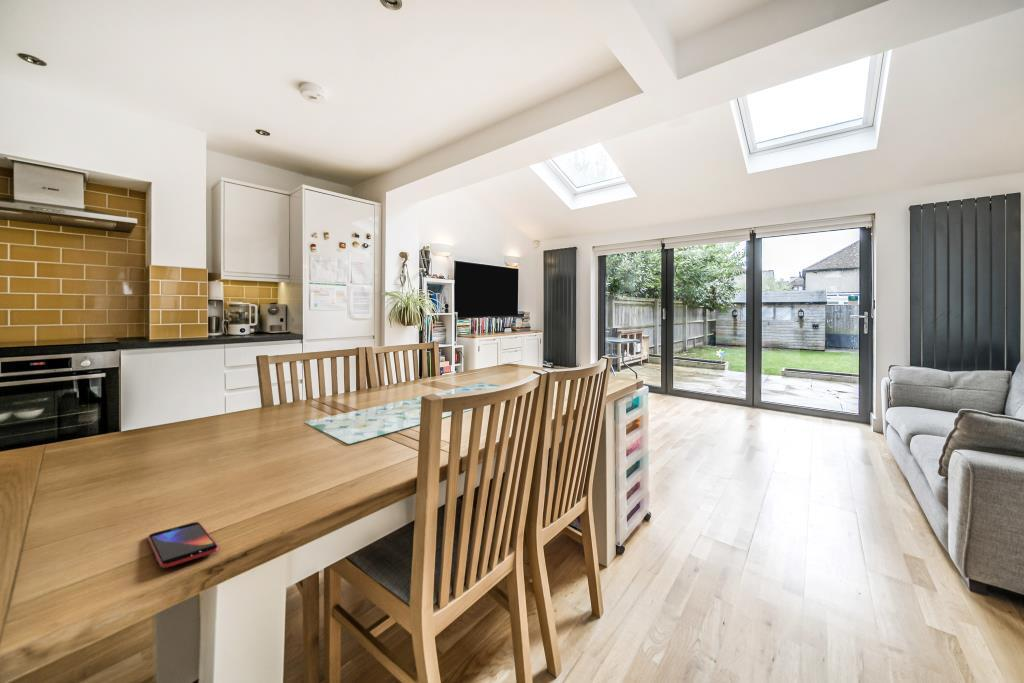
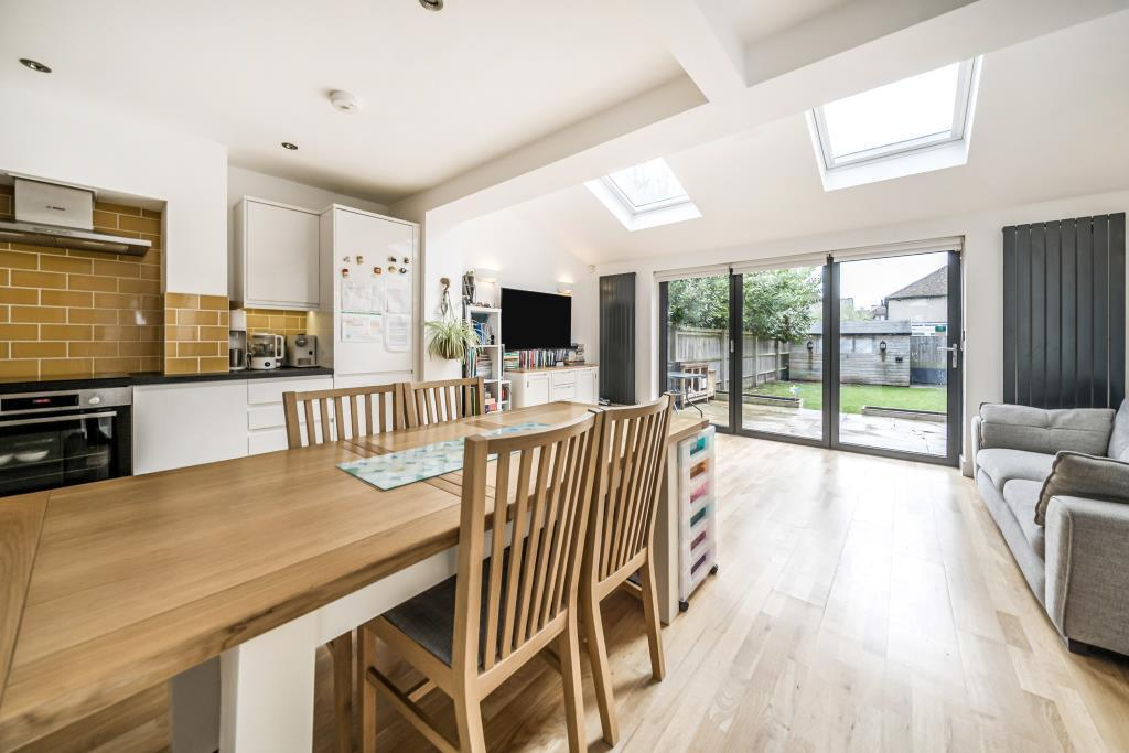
- smartphone [146,521,220,569]
